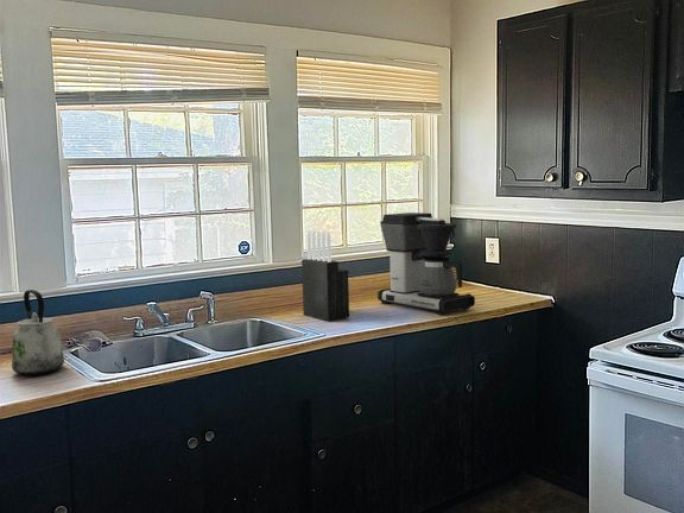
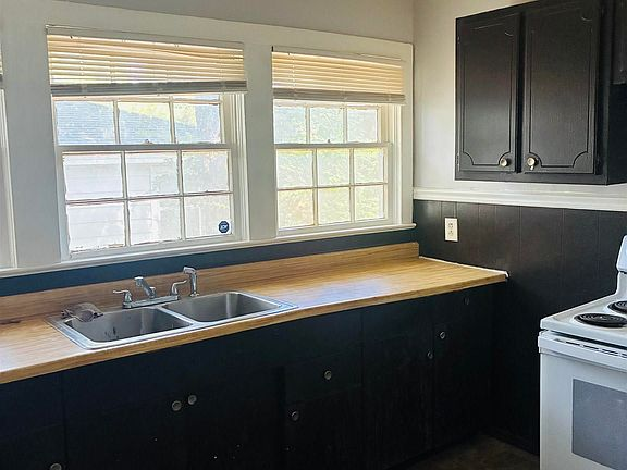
- coffee maker [376,211,476,316]
- kettle [11,289,65,376]
- knife block [300,229,350,322]
